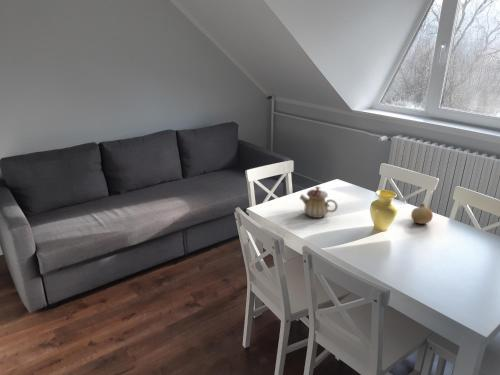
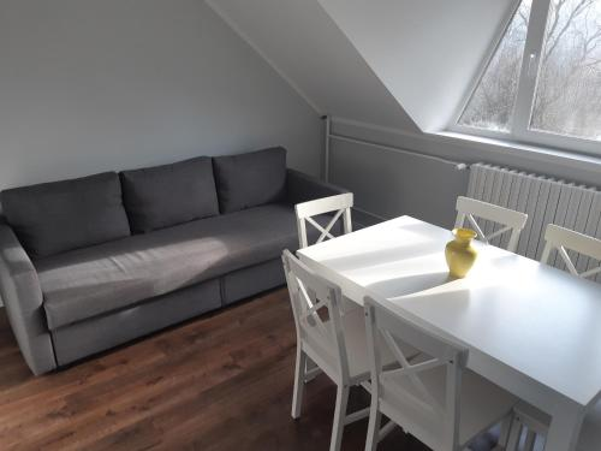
- fruit [410,203,434,225]
- teapot [299,186,339,219]
